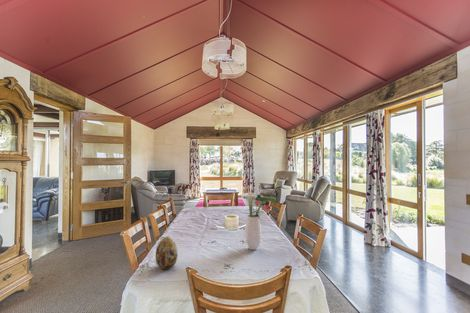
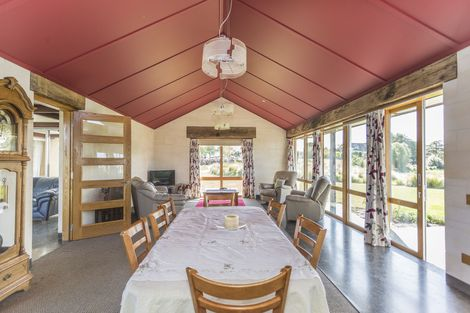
- decorative egg [155,236,179,270]
- flower arrangement [240,192,277,251]
